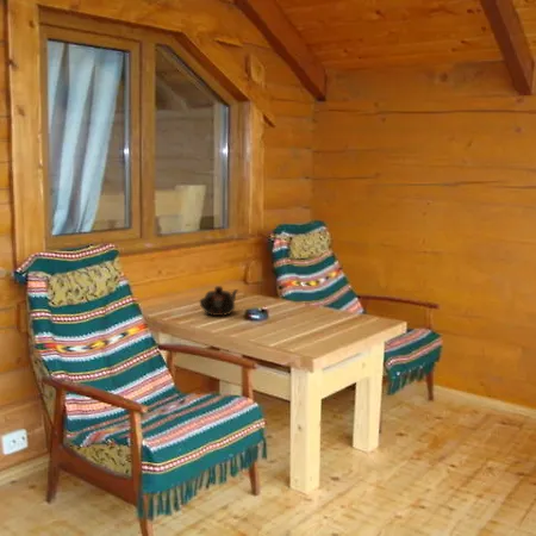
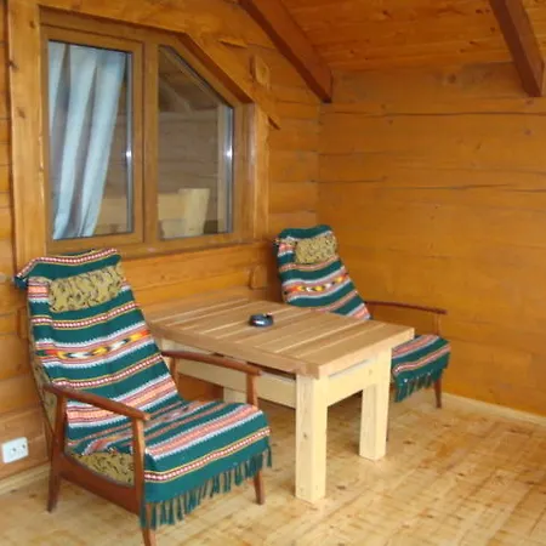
- teapot [199,285,239,317]
